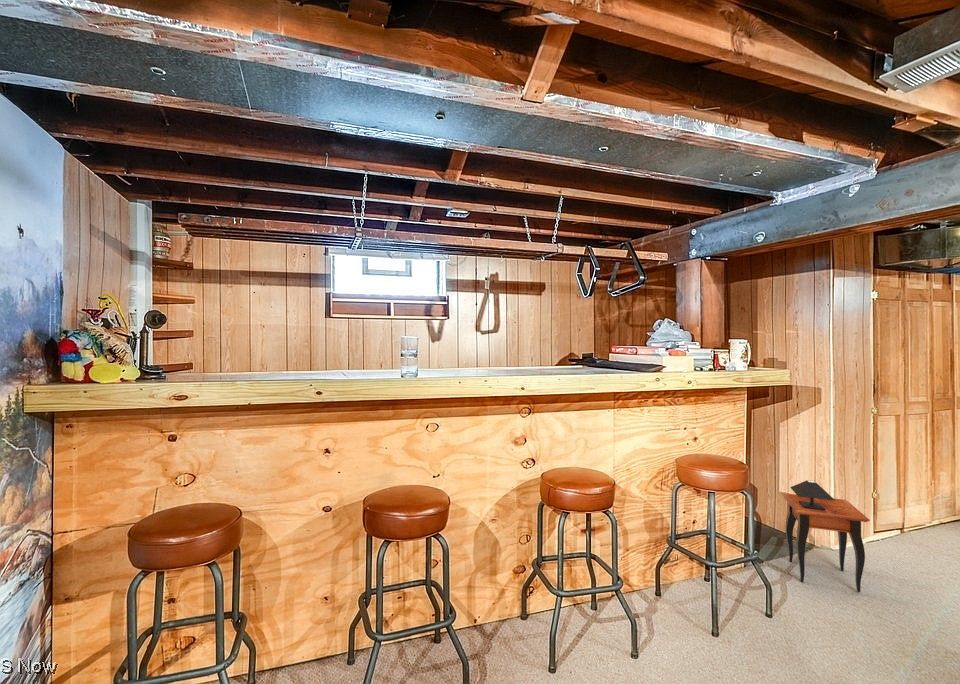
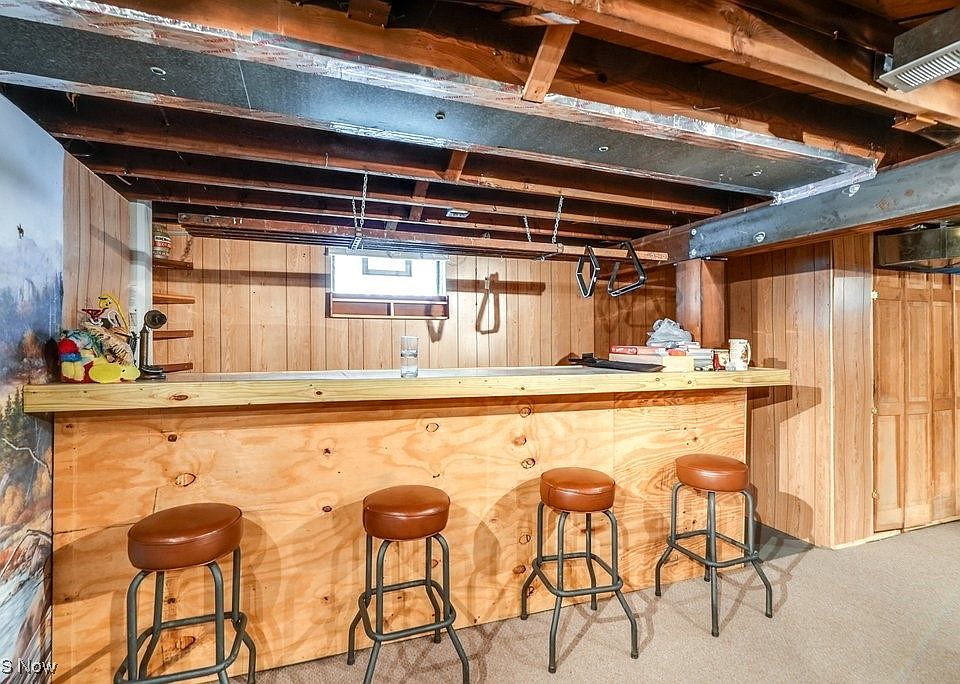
- side table [781,479,870,593]
